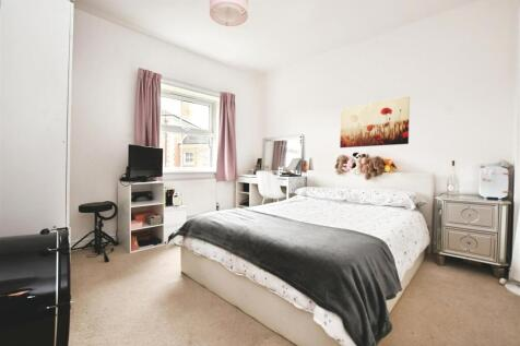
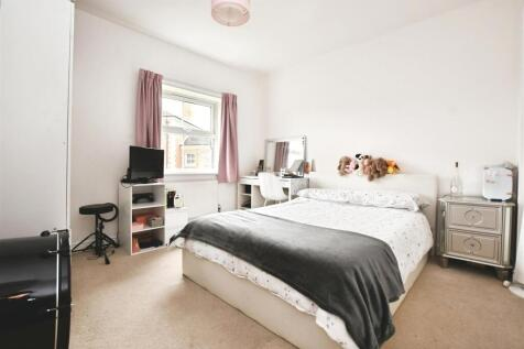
- wall art [339,96,411,148]
